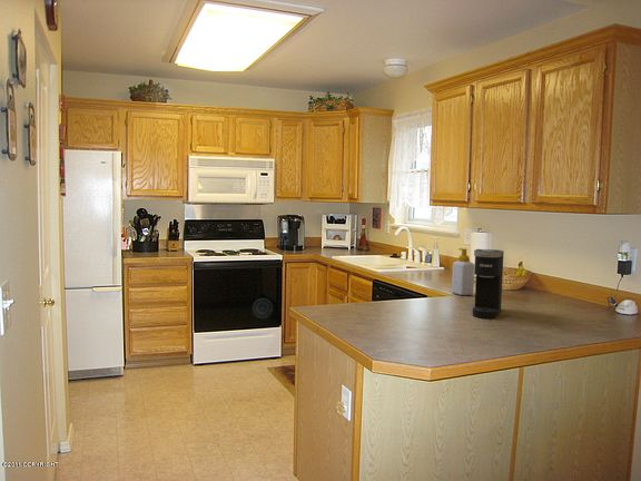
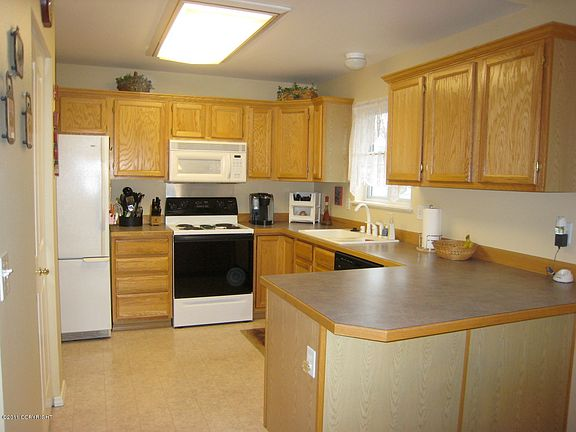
- coffee maker [472,248,505,320]
- soap bottle [451,247,475,296]
